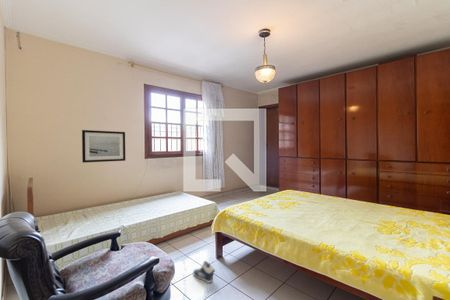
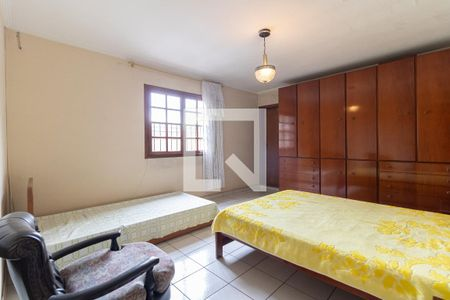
- sneaker [192,260,216,284]
- wall art [81,129,126,164]
